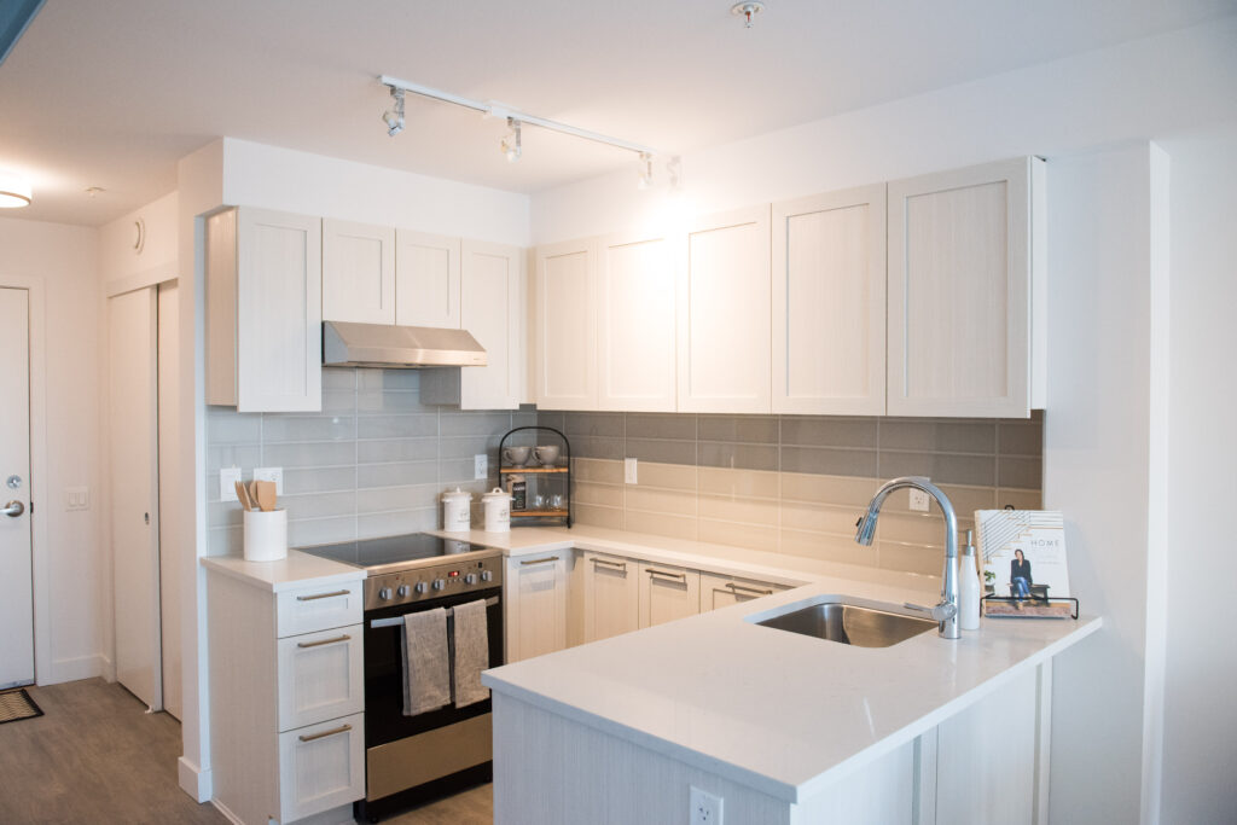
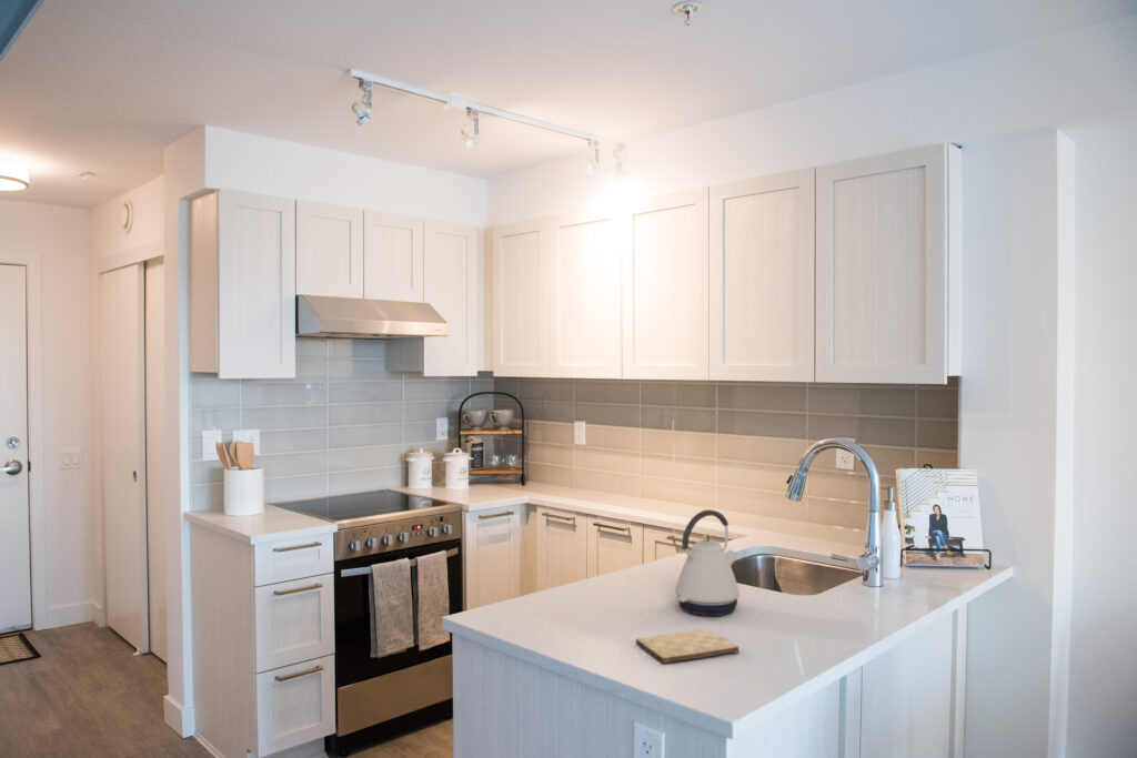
+ kettle [674,508,741,617]
+ cutting board [635,628,739,665]
